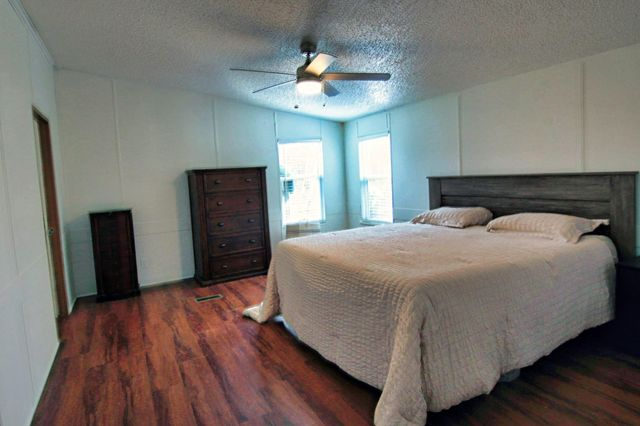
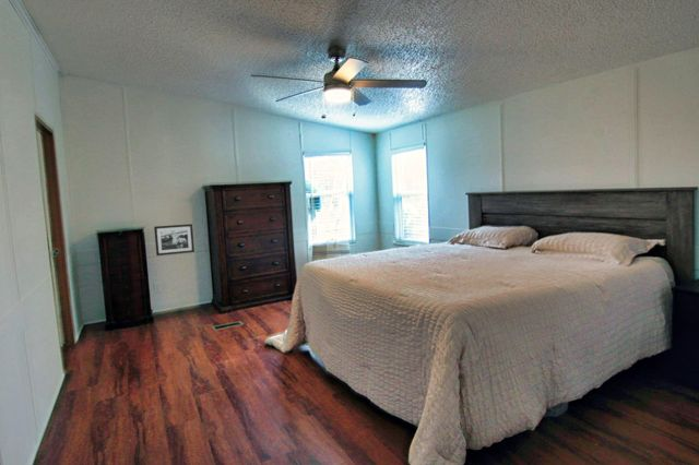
+ picture frame [153,223,196,257]
